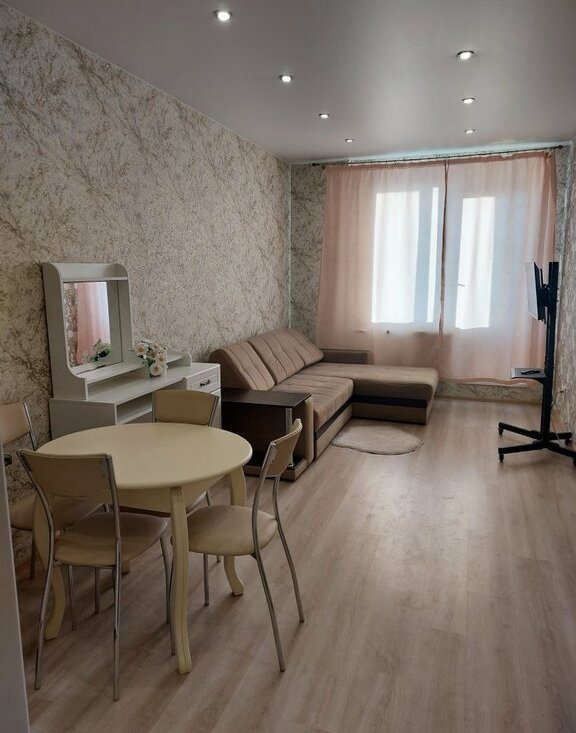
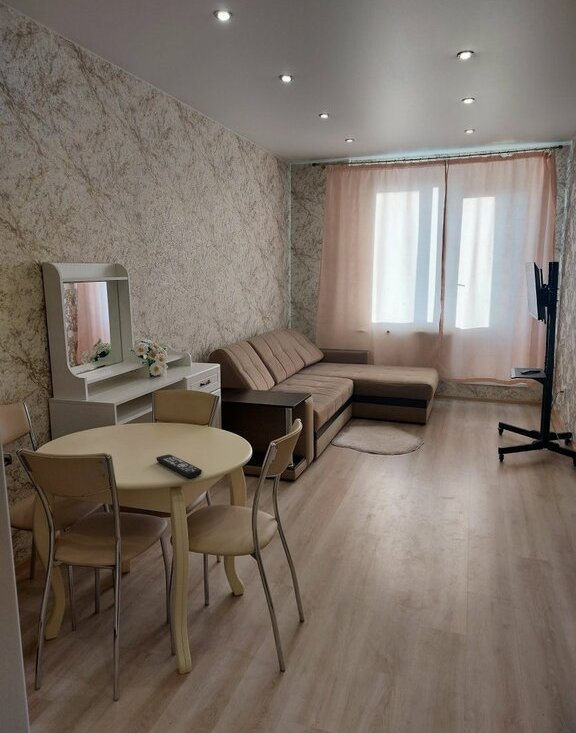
+ remote control [155,453,203,479]
